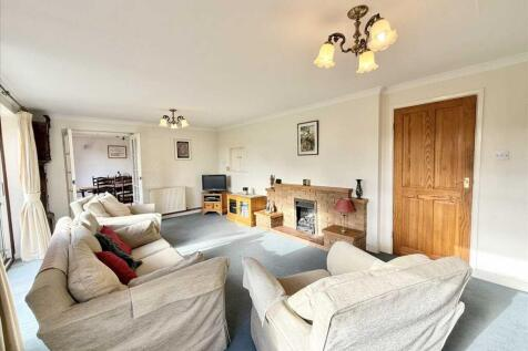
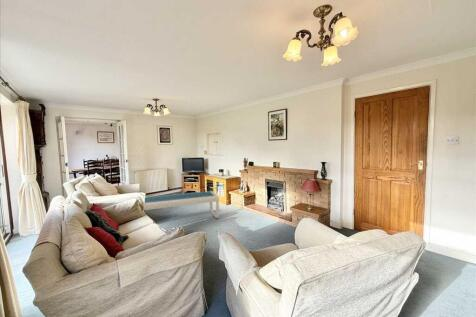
+ coffee table [143,190,220,219]
